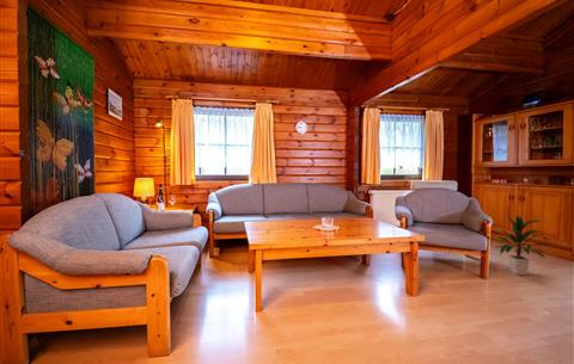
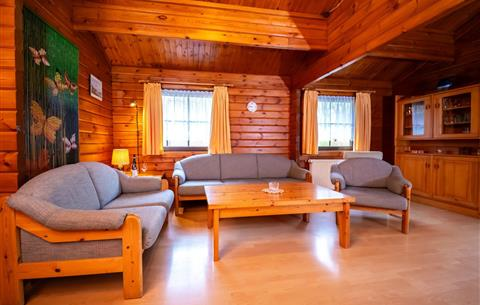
- indoor plant [494,214,554,276]
